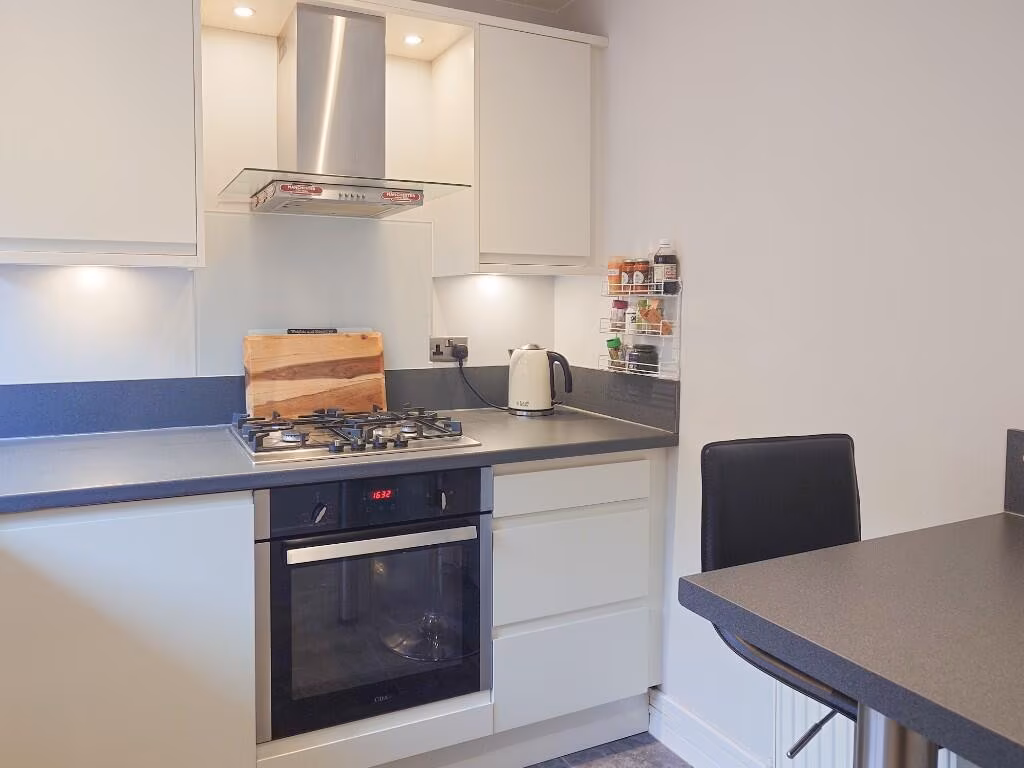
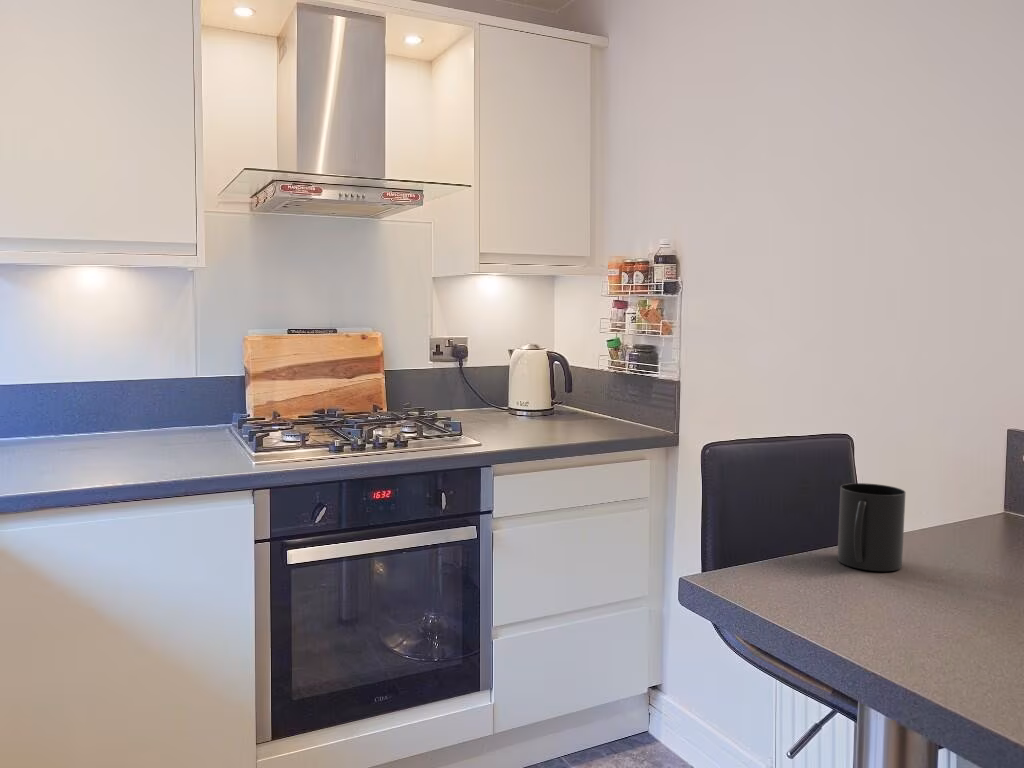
+ mug [836,482,906,572]
